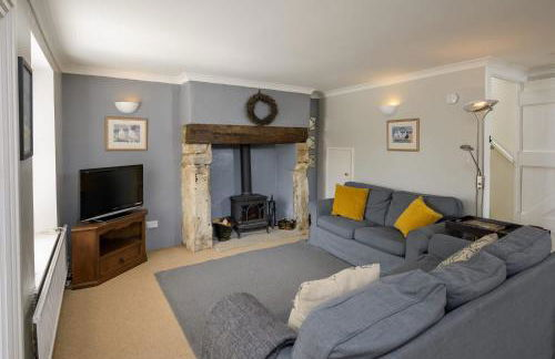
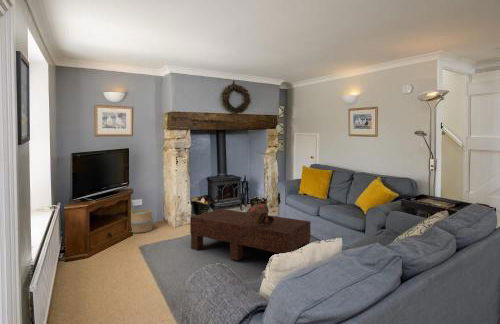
+ coffee table [189,208,312,261]
+ bucket [130,208,154,234]
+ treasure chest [245,202,274,226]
